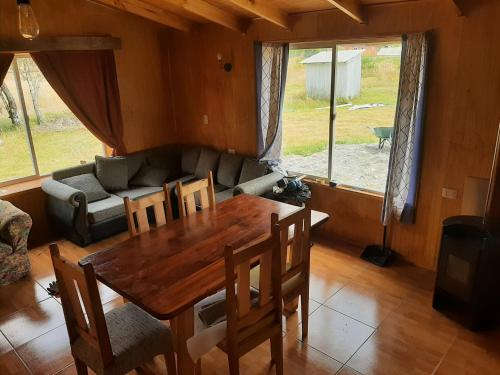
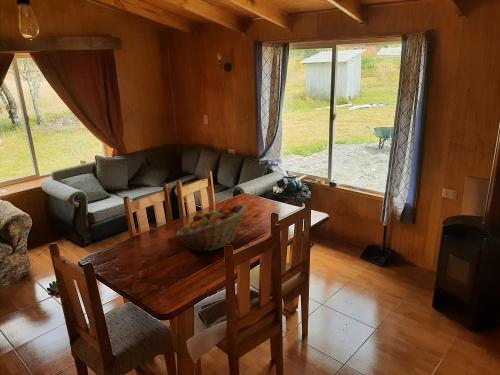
+ fruit basket [175,204,247,253]
